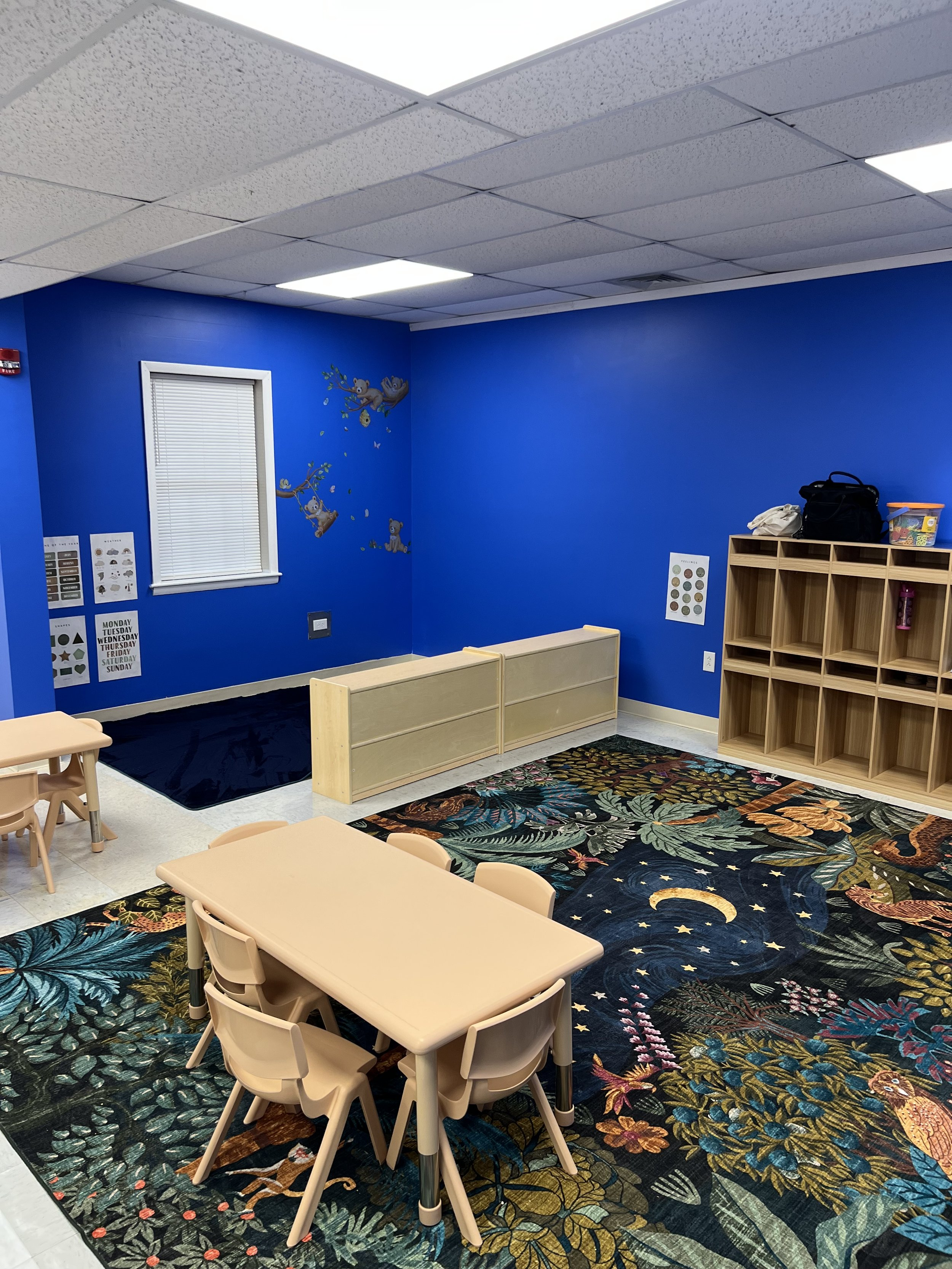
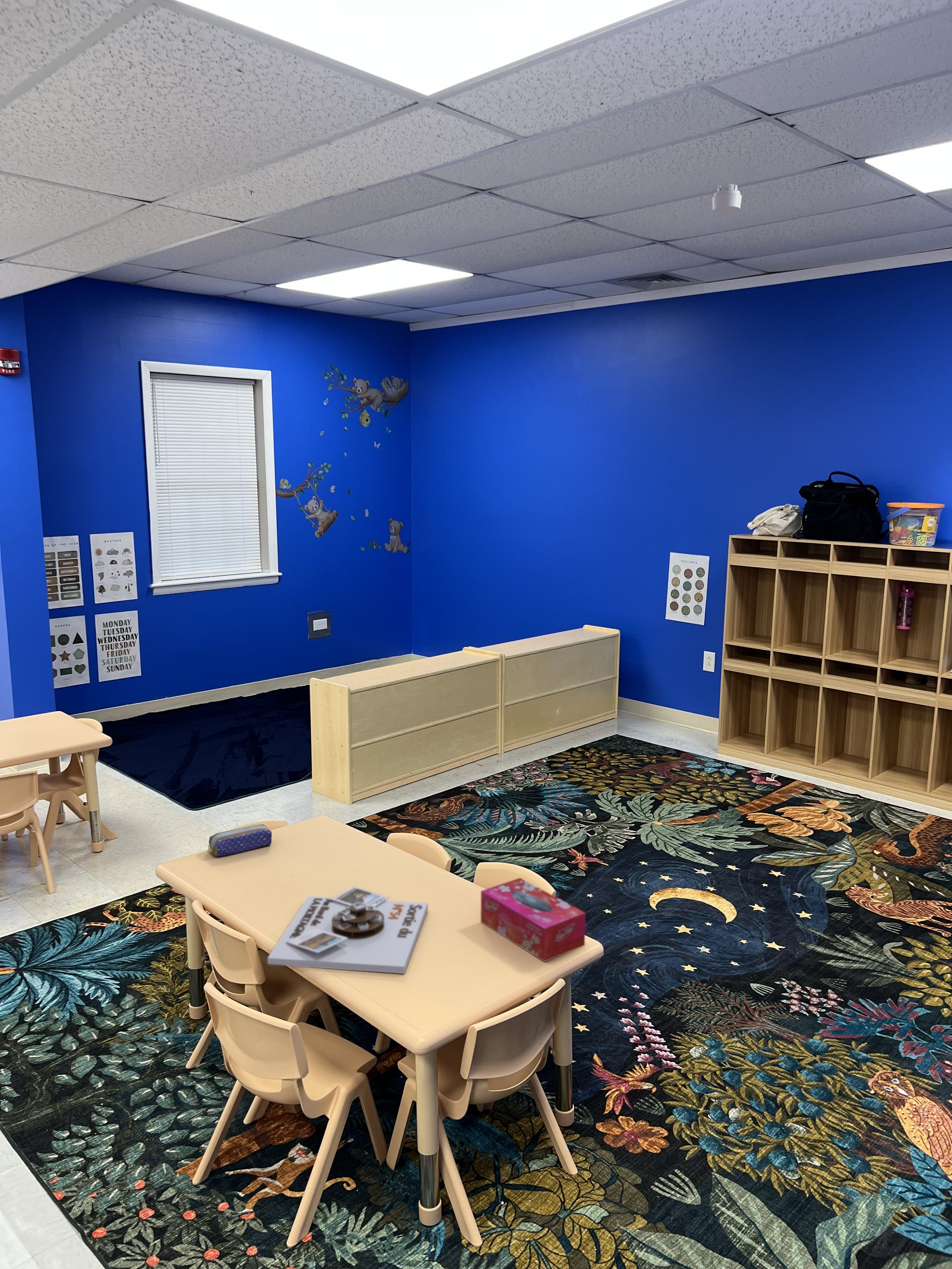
+ board game [267,886,428,974]
+ smoke detector [712,184,742,214]
+ pencil case [209,824,272,857]
+ tissue box [480,877,586,962]
